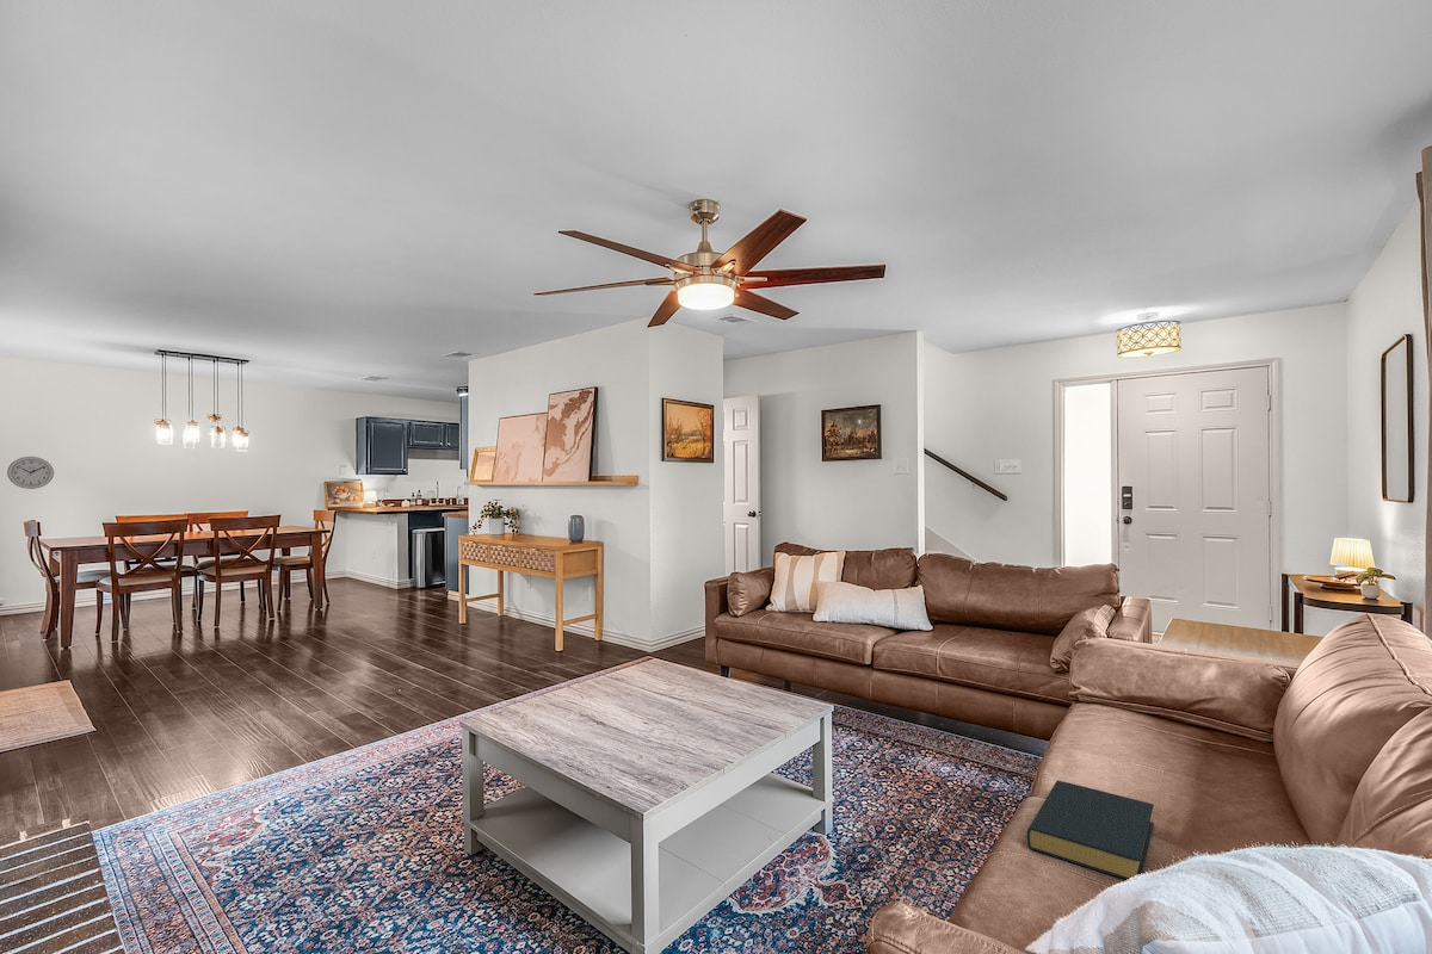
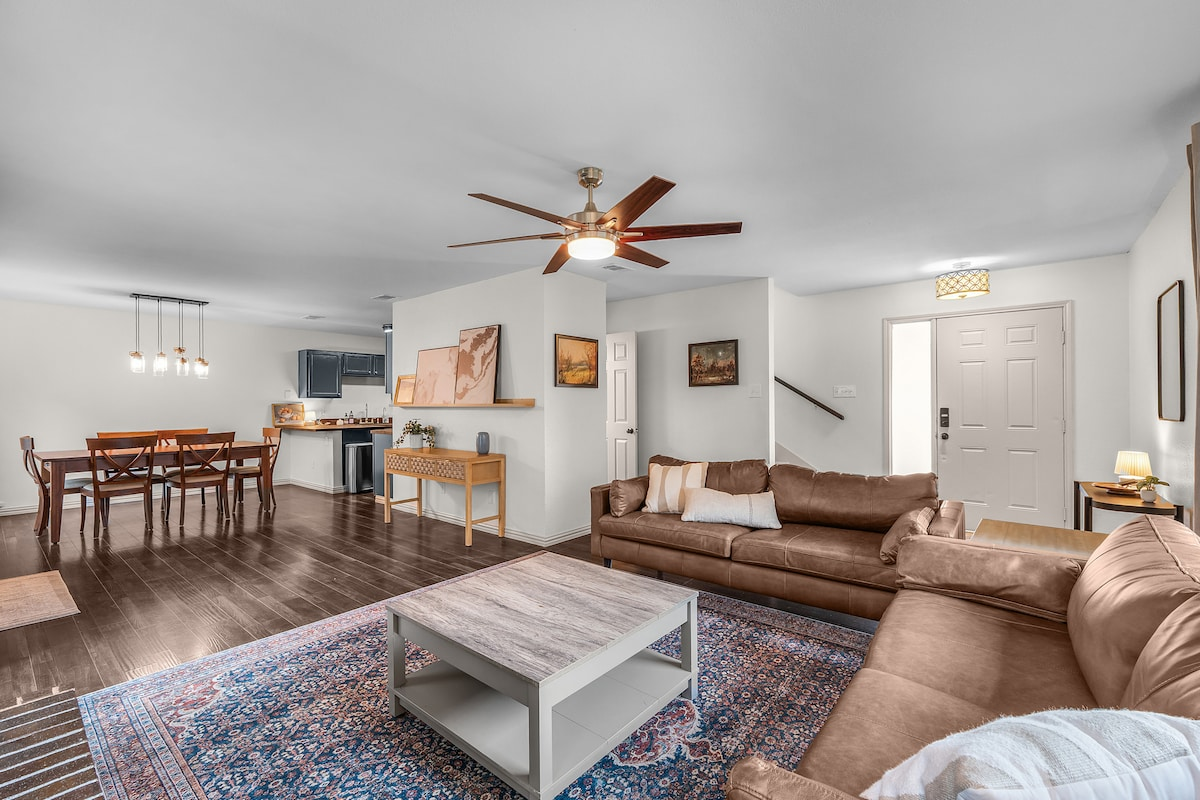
- wall clock [6,456,55,490]
- hardback book [1026,779,1155,881]
